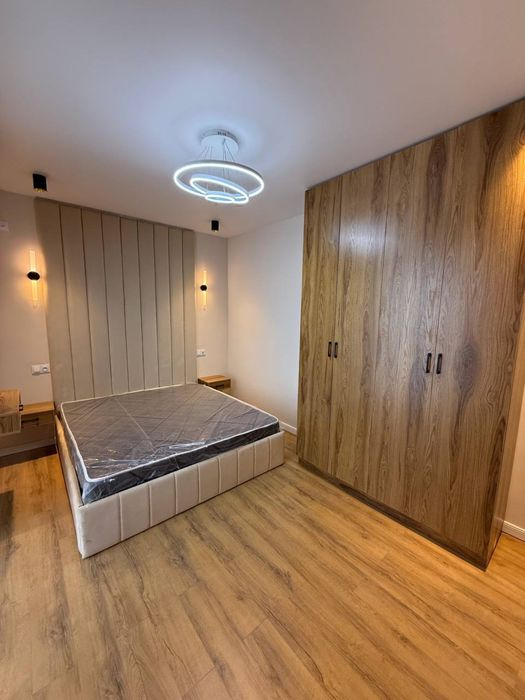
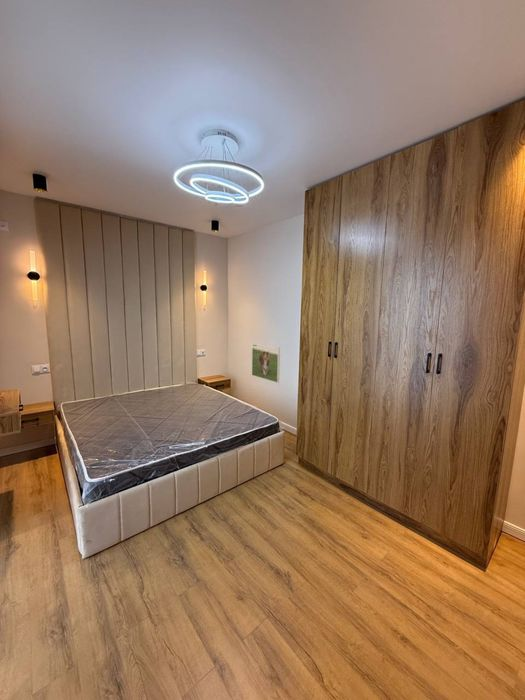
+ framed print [251,343,281,384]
